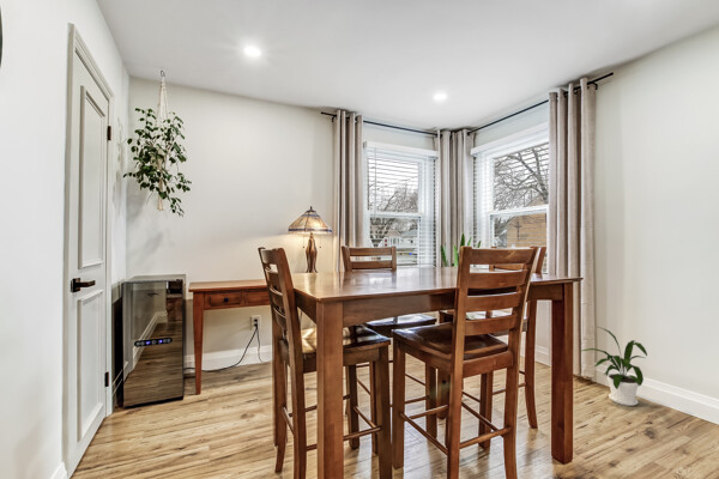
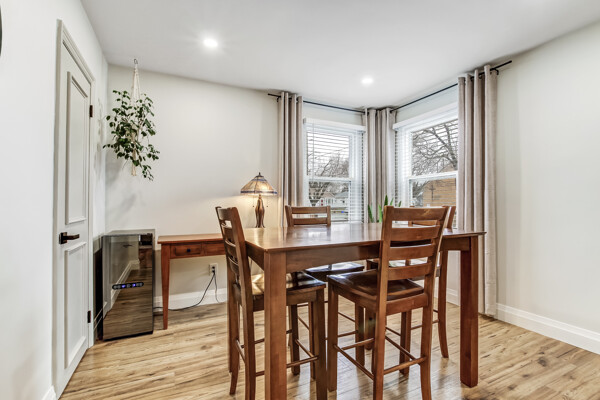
- house plant [581,326,648,407]
